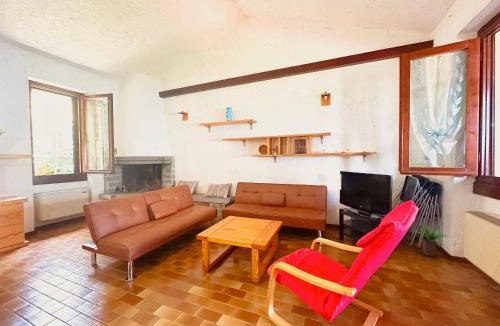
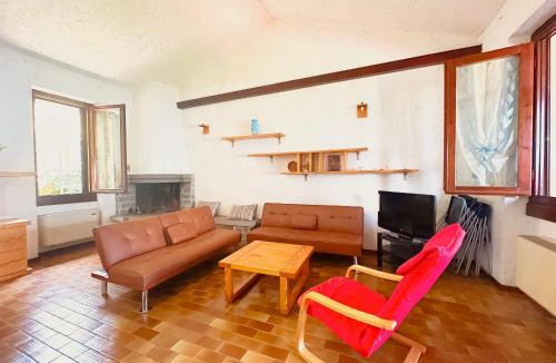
- potted plant [413,222,447,258]
